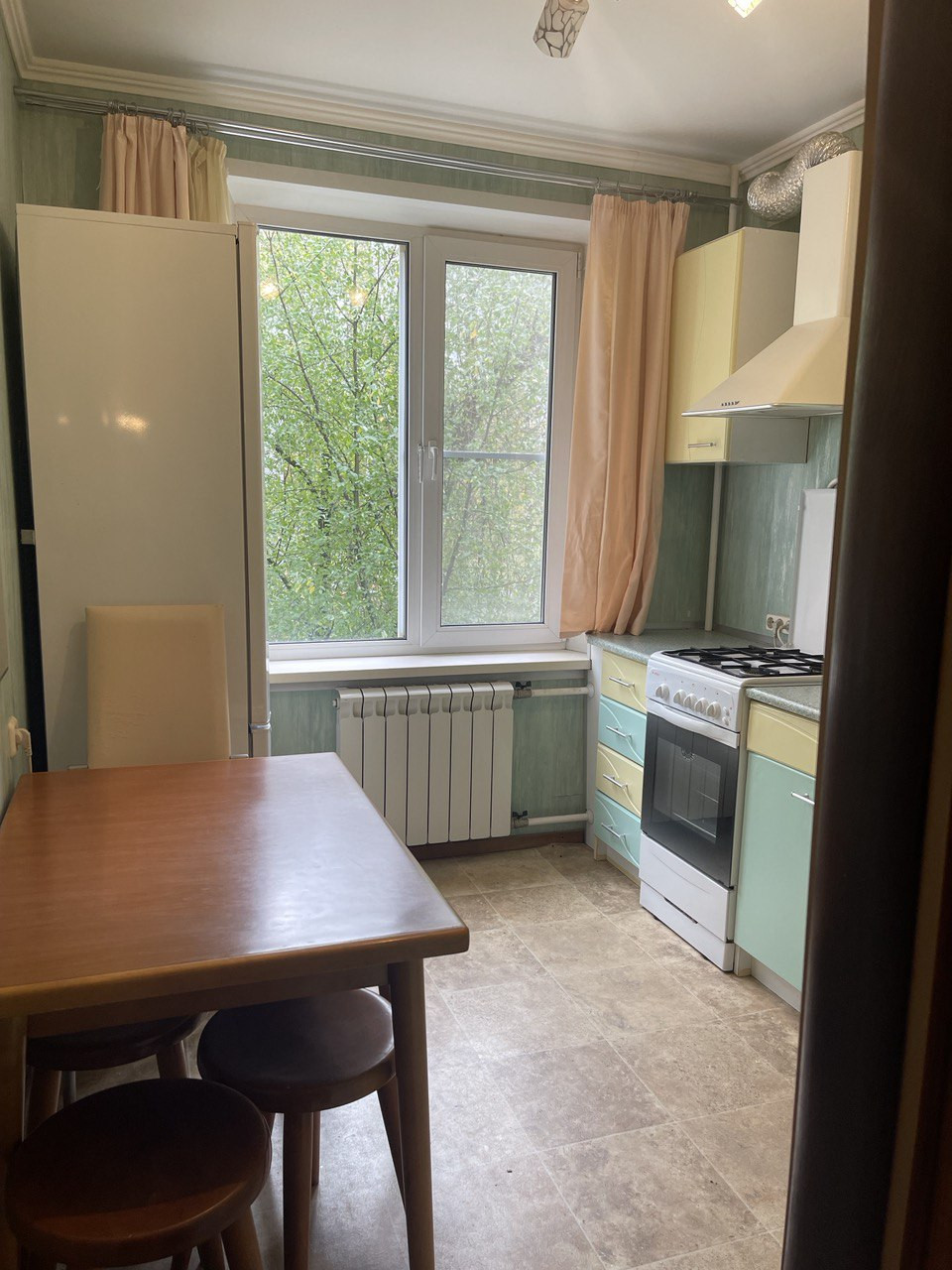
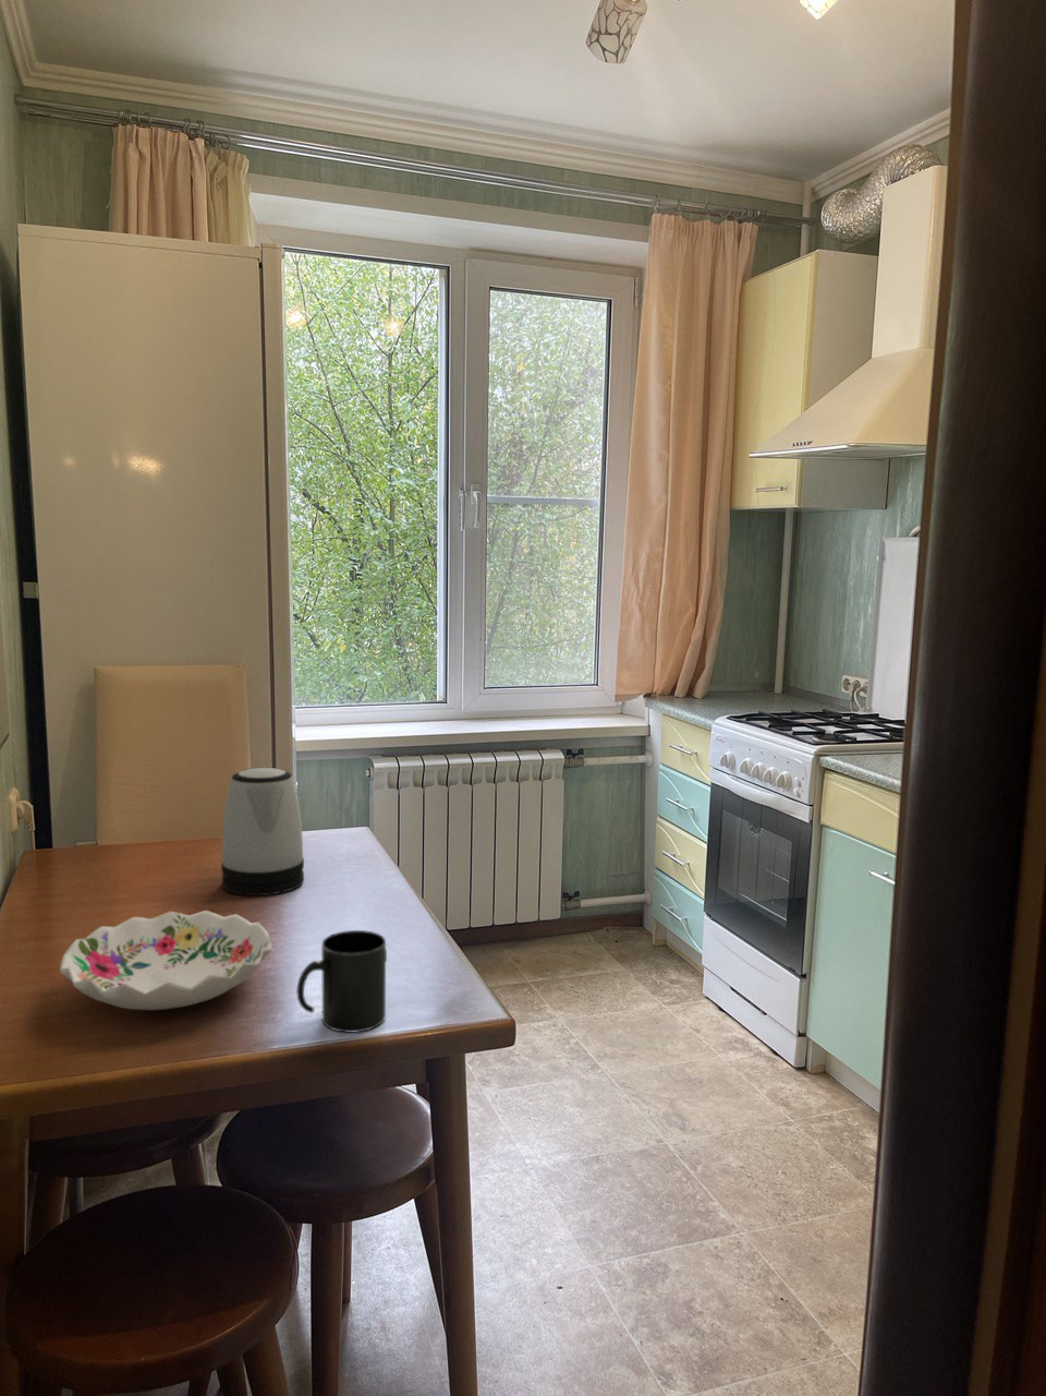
+ mug [296,929,388,1034]
+ kettle [220,766,305,897]
+ decorative bowl [59,909,274,1011]
